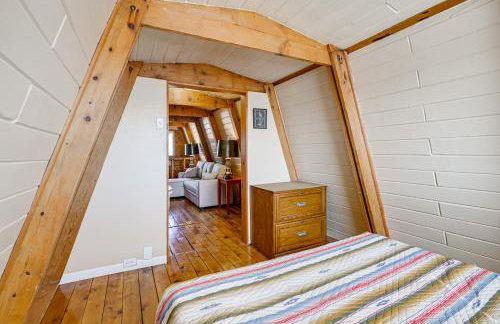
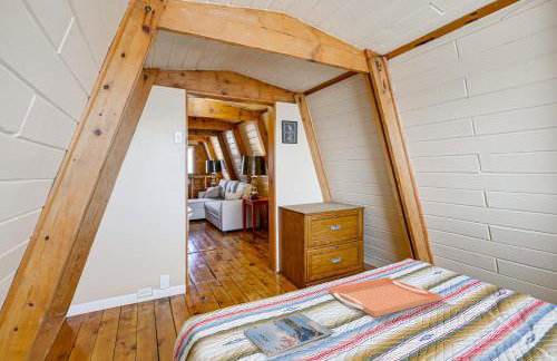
+ magazine [243,312,333,358]
+ serving tray [328,276,442,319]
